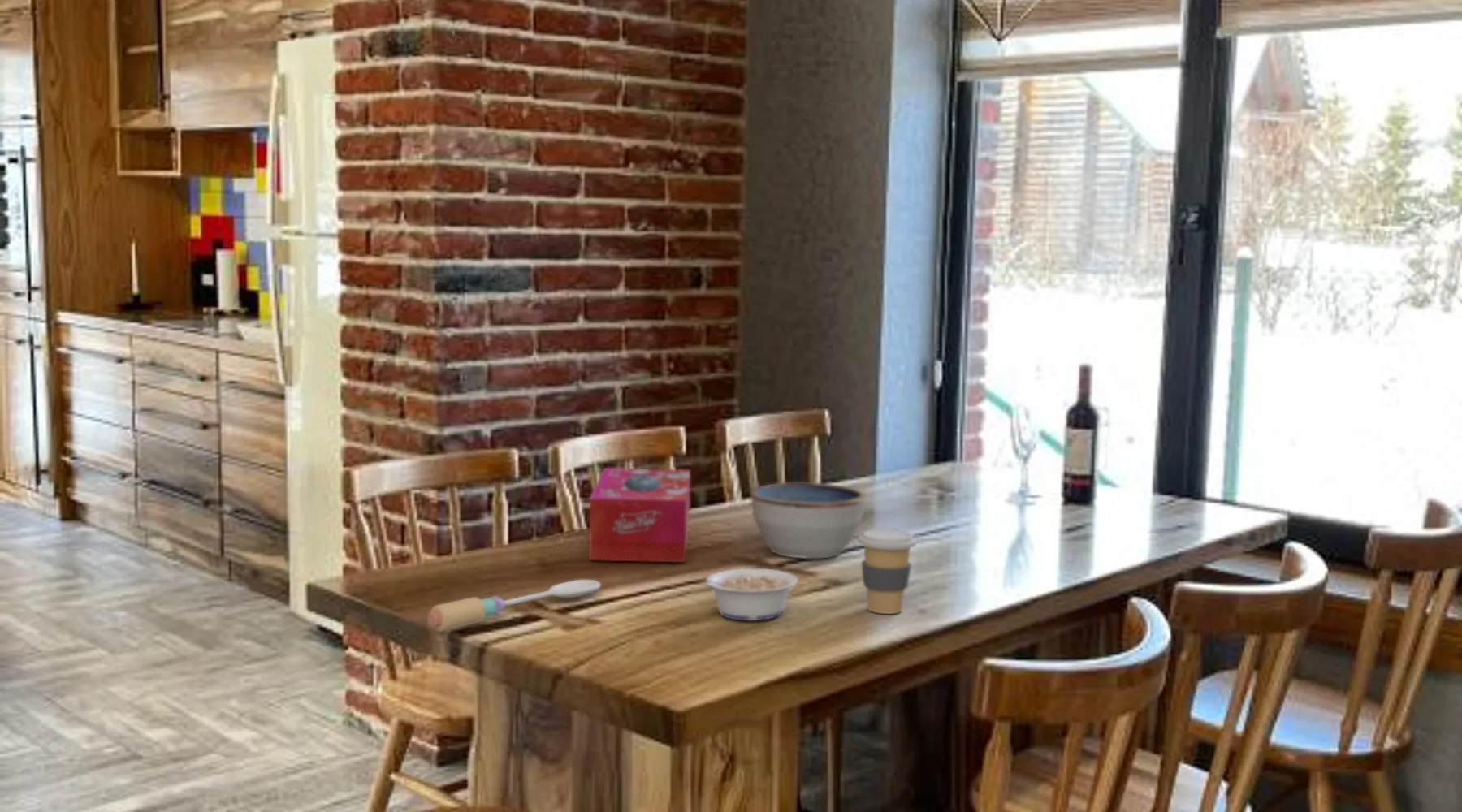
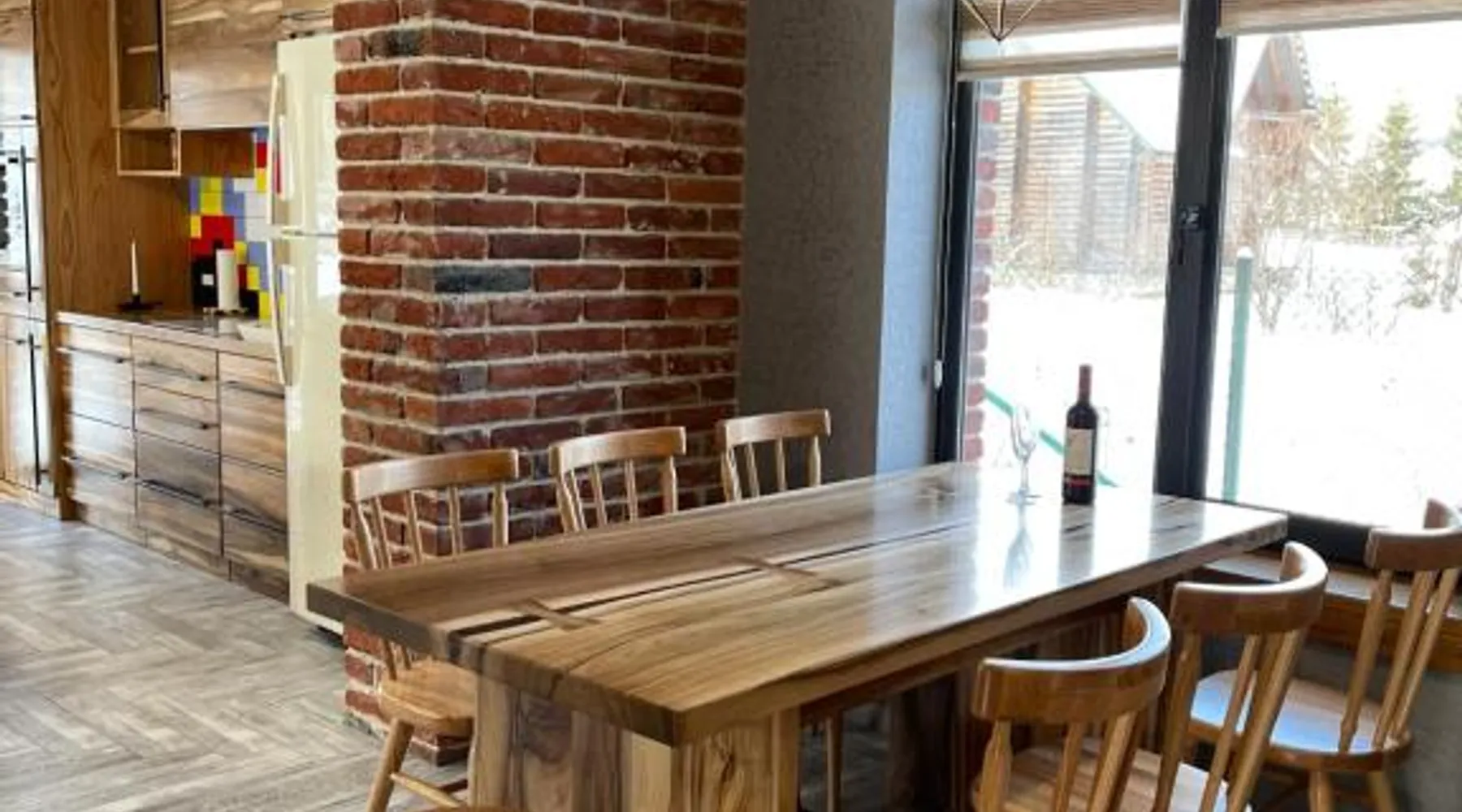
- tissue box [588,467,690,563]
- spoon [426,579,602,633]
- legume [686,568,798,621]
- bowl [750,482,867,559]
- coffee cup [858,529,917,615]
